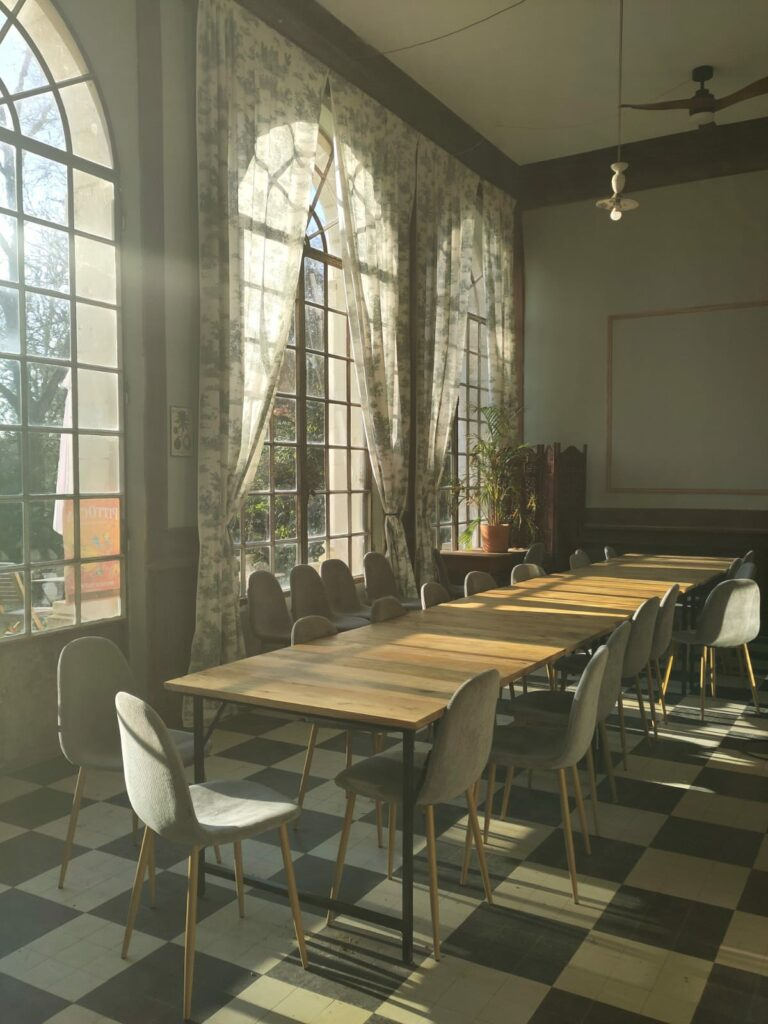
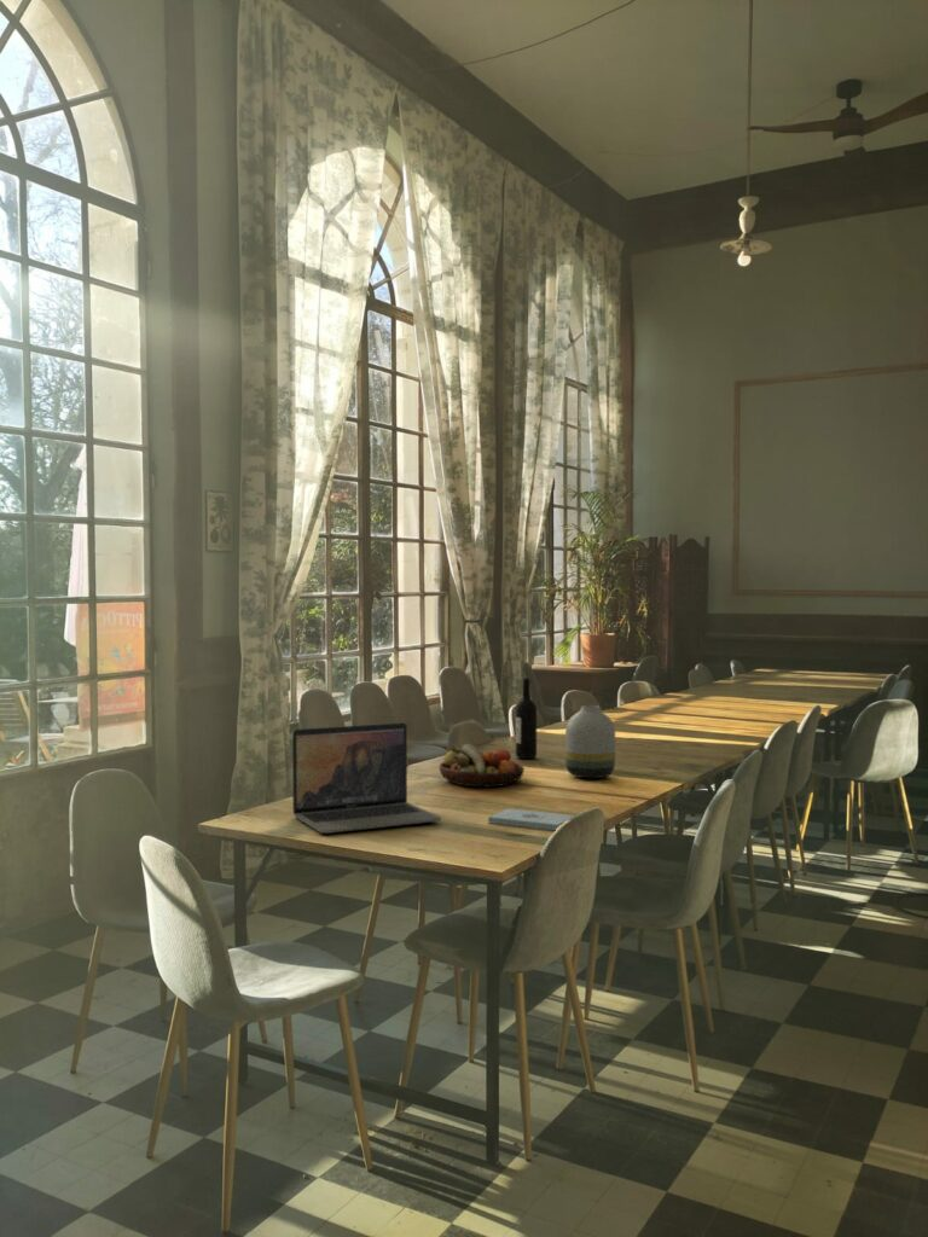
+ notepad [487,808,574,832]
+ vase [564,704,616,779]
+ laptop [291,721,442,835]
+ wine bottle [515,678,538,760]
+ fruit bowl [439,743,526,788]
